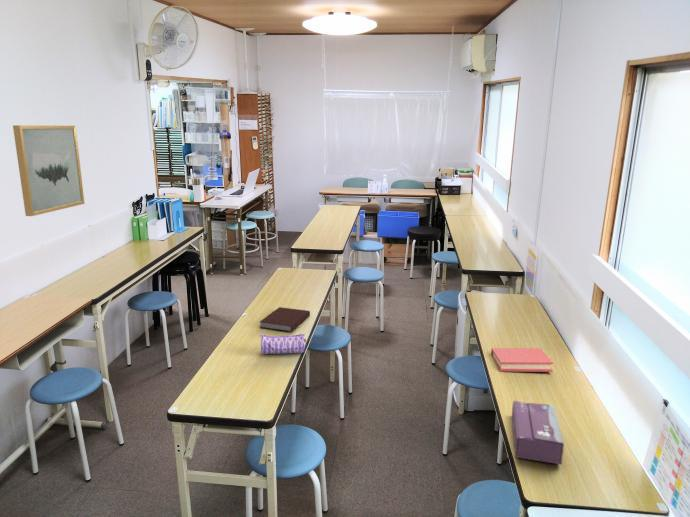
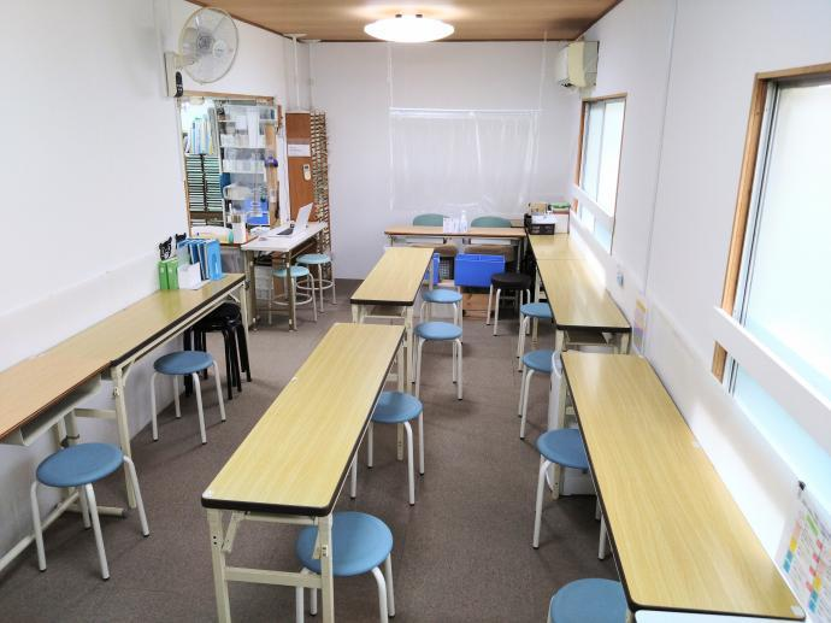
- wall art [12,124,85,217]
- book [490,347,554,373]
- notebook [259,306,311,333]
- pencil case [259,332,307,355]
- tissue box [511,400,565,465]
